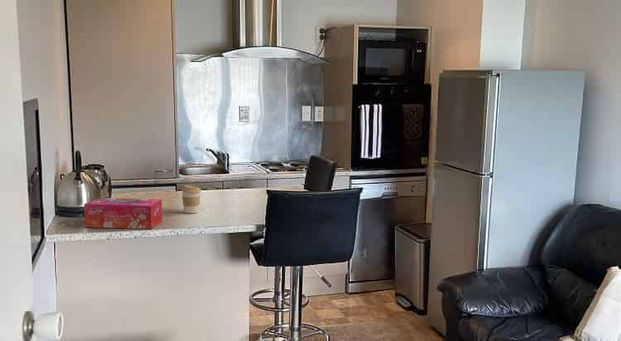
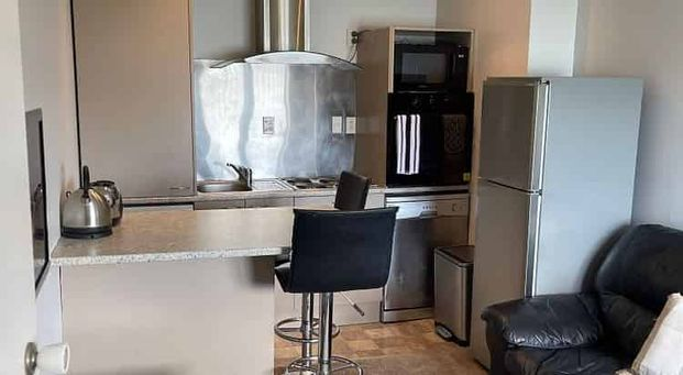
- coffee cup [181,184,202,214]
- tissue box [83,197,163,230]
